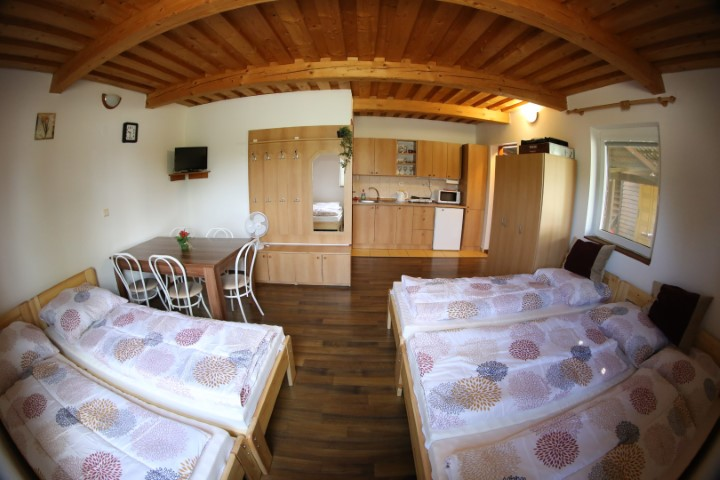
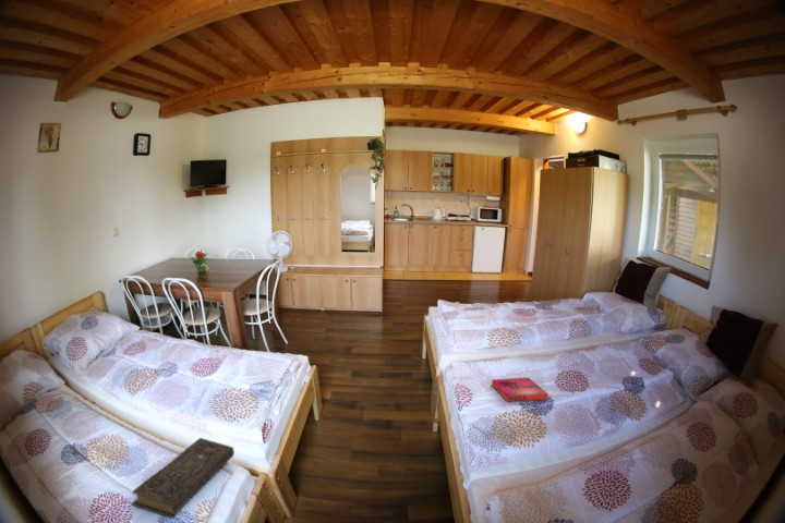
+ book [130,437,235,519]
+ hardback book [491,376,550,403]
